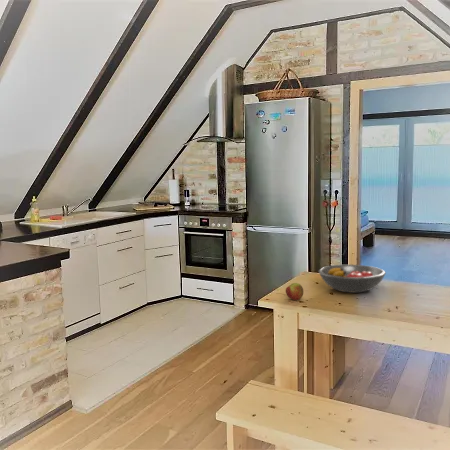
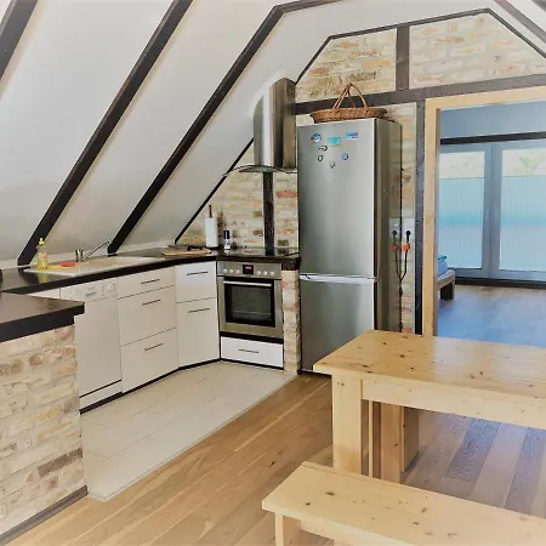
- fruit bowl [318,264,387,294]
- apple [285,282,304,301]
